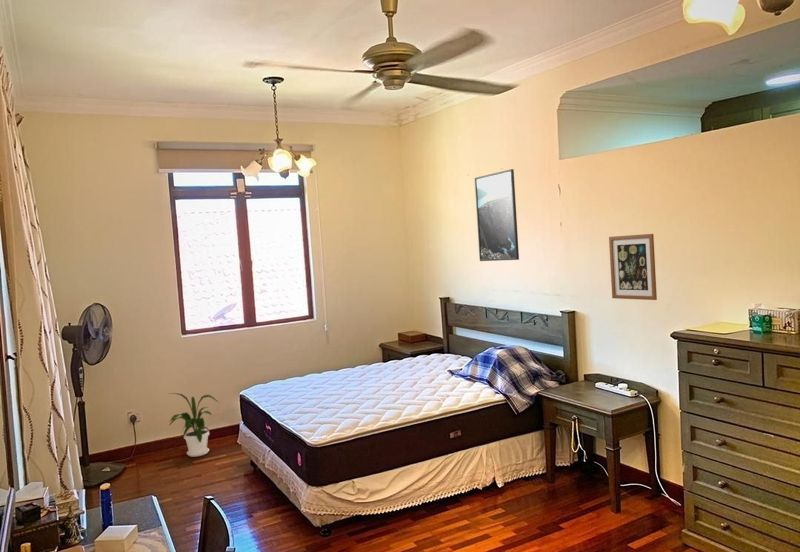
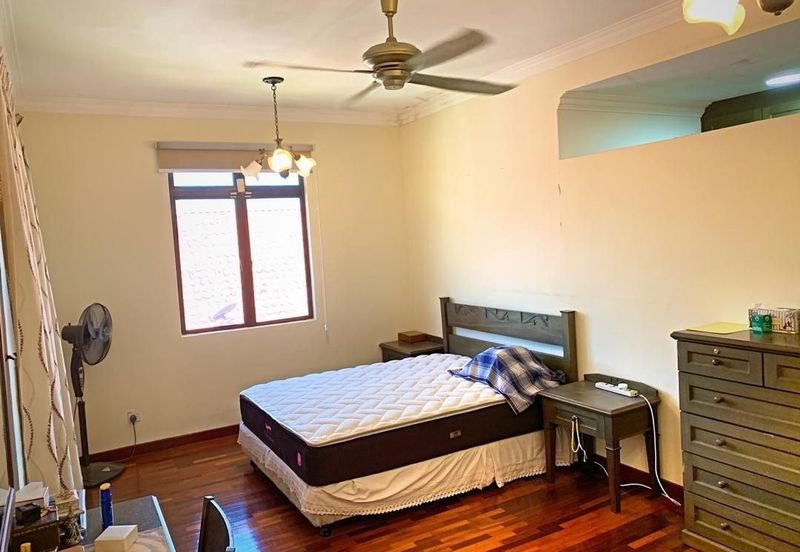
- house plant [168,392,220,458]
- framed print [474,168,520,262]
- wall art [608,233,658,301]
